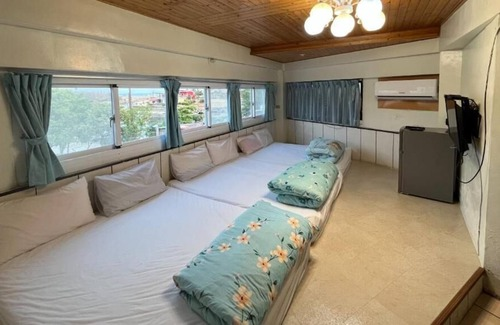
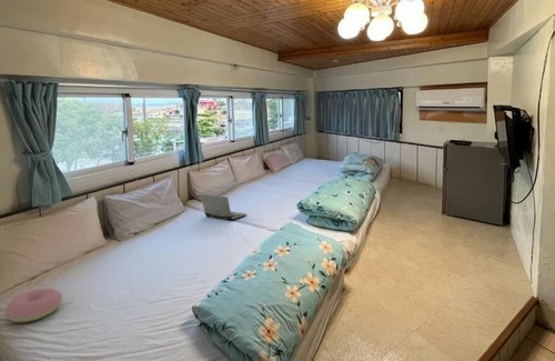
+ laptop computer [200,193,248,222]
+ cushion [3,288,63,323]
